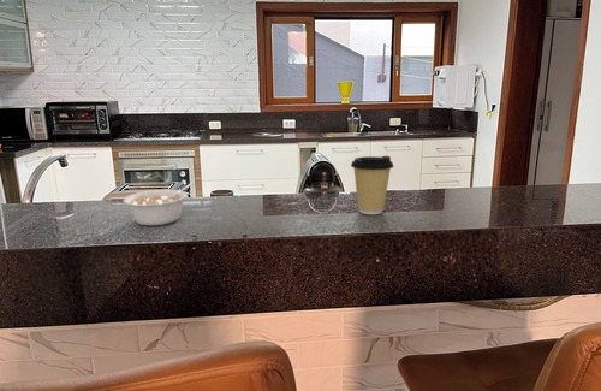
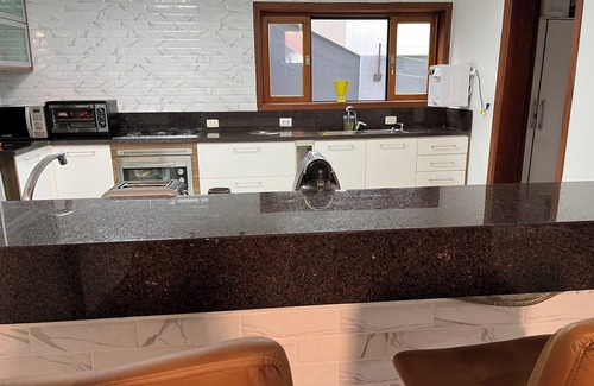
- coffee cup [350,155,395,215]
- legume [123,183,194,227]
